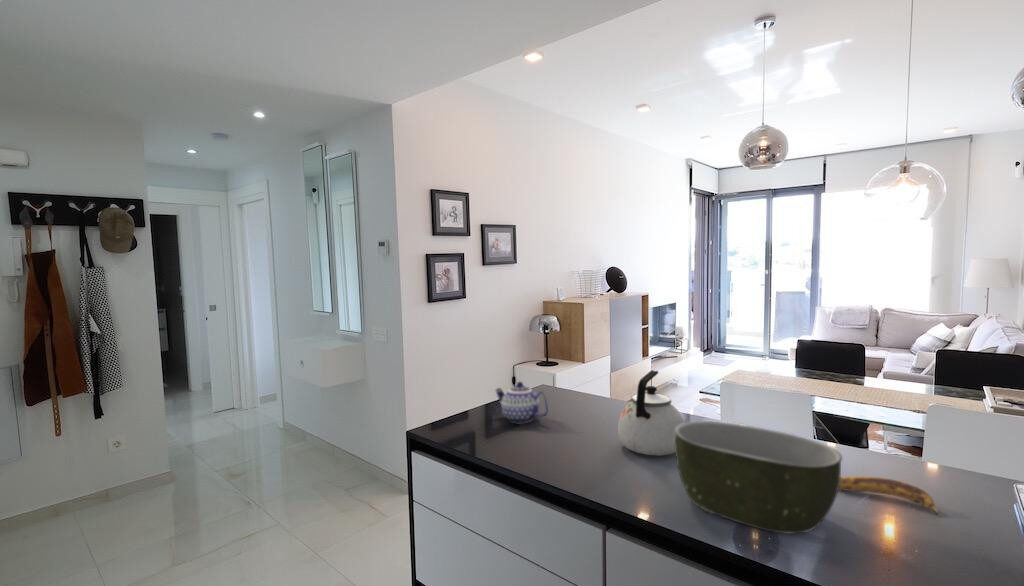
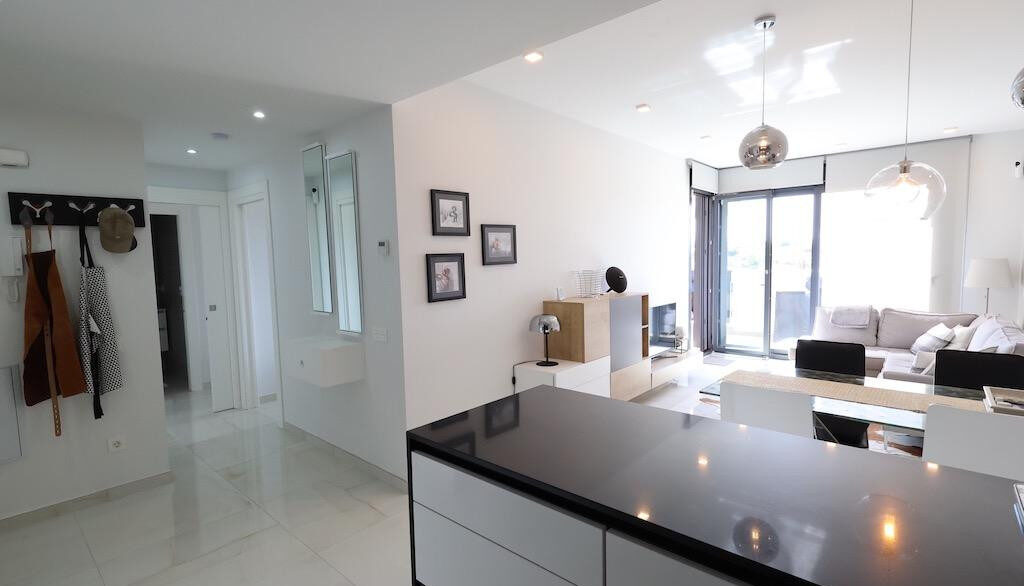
- kettle [617,369,685,457]
- bowl [674,420,843,535]
- teapot [494,381,549,424]
- banana [839,475,940,516]
